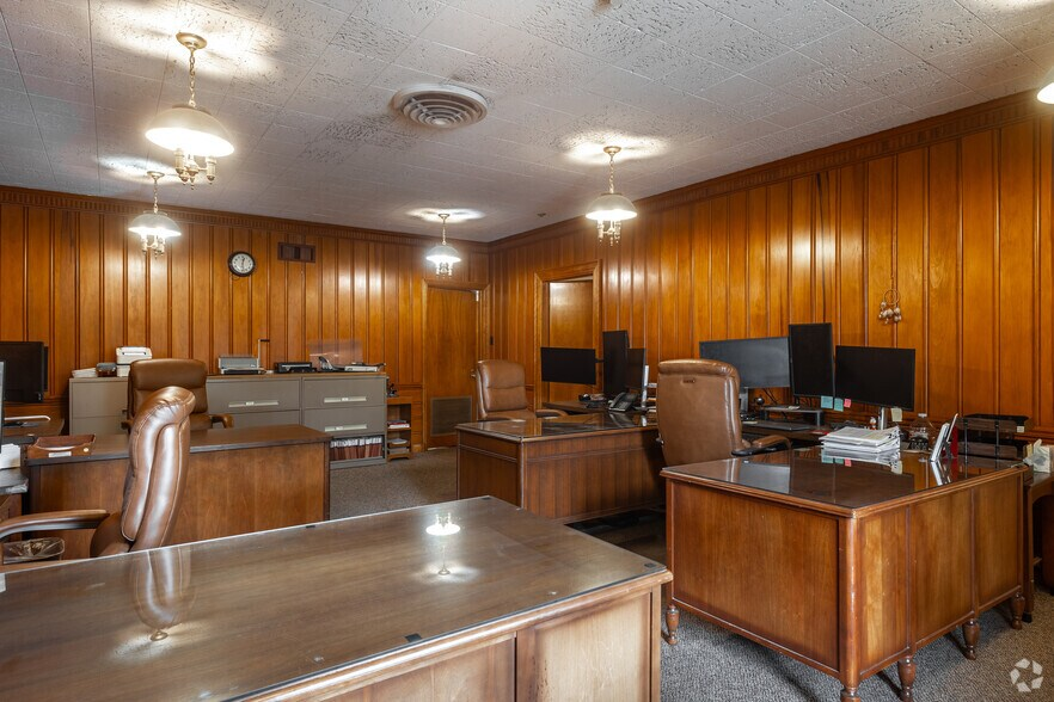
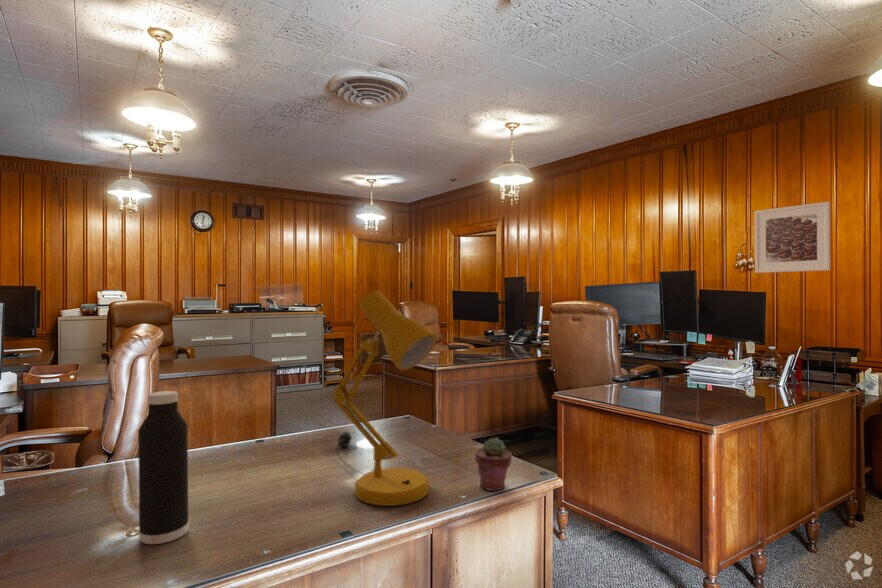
+ water bottle [137,390,189,545]
+ potted succulent [474,437,513,492]
+ desk lamp [330,289,438,507]
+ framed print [754,201,832,274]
